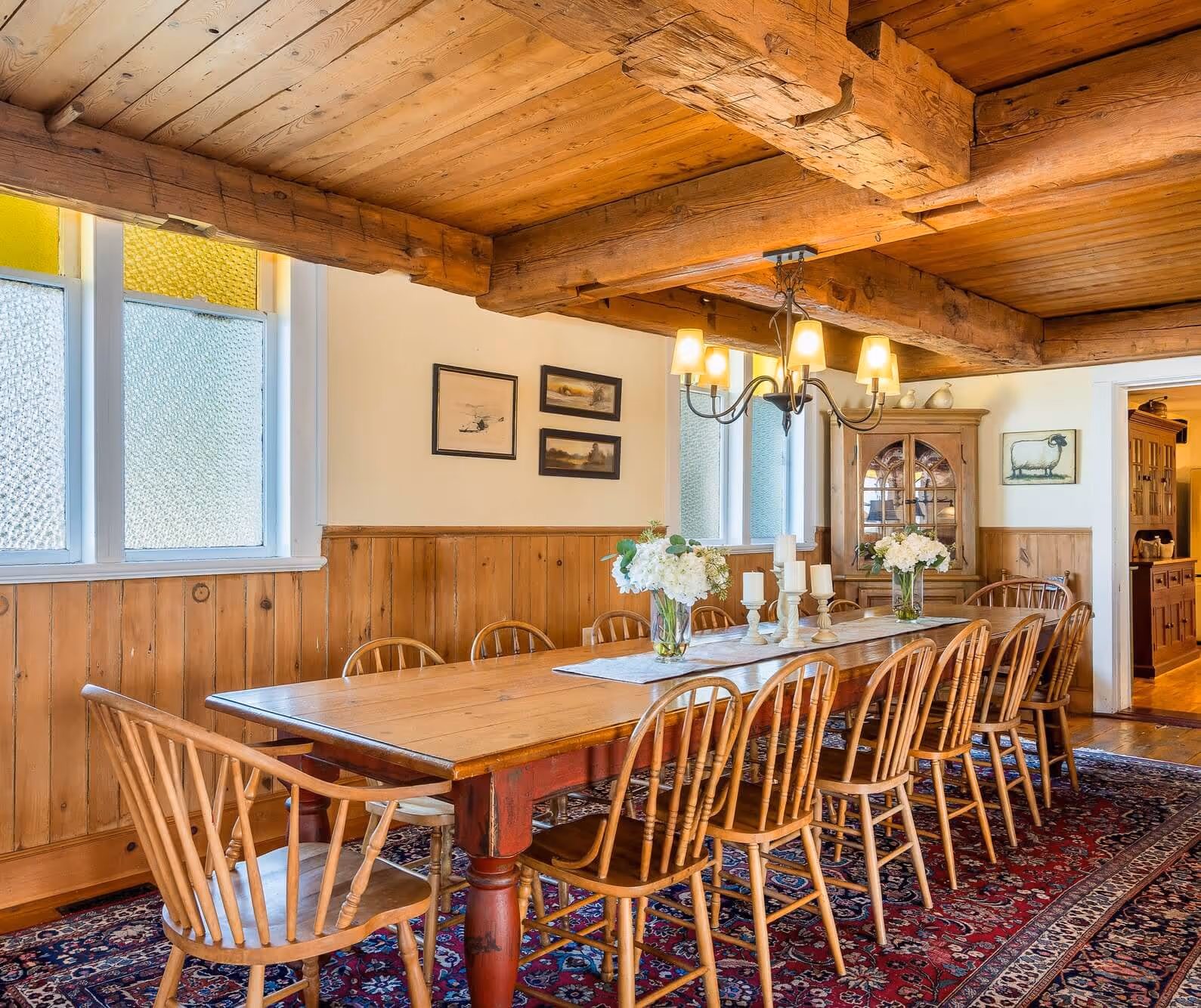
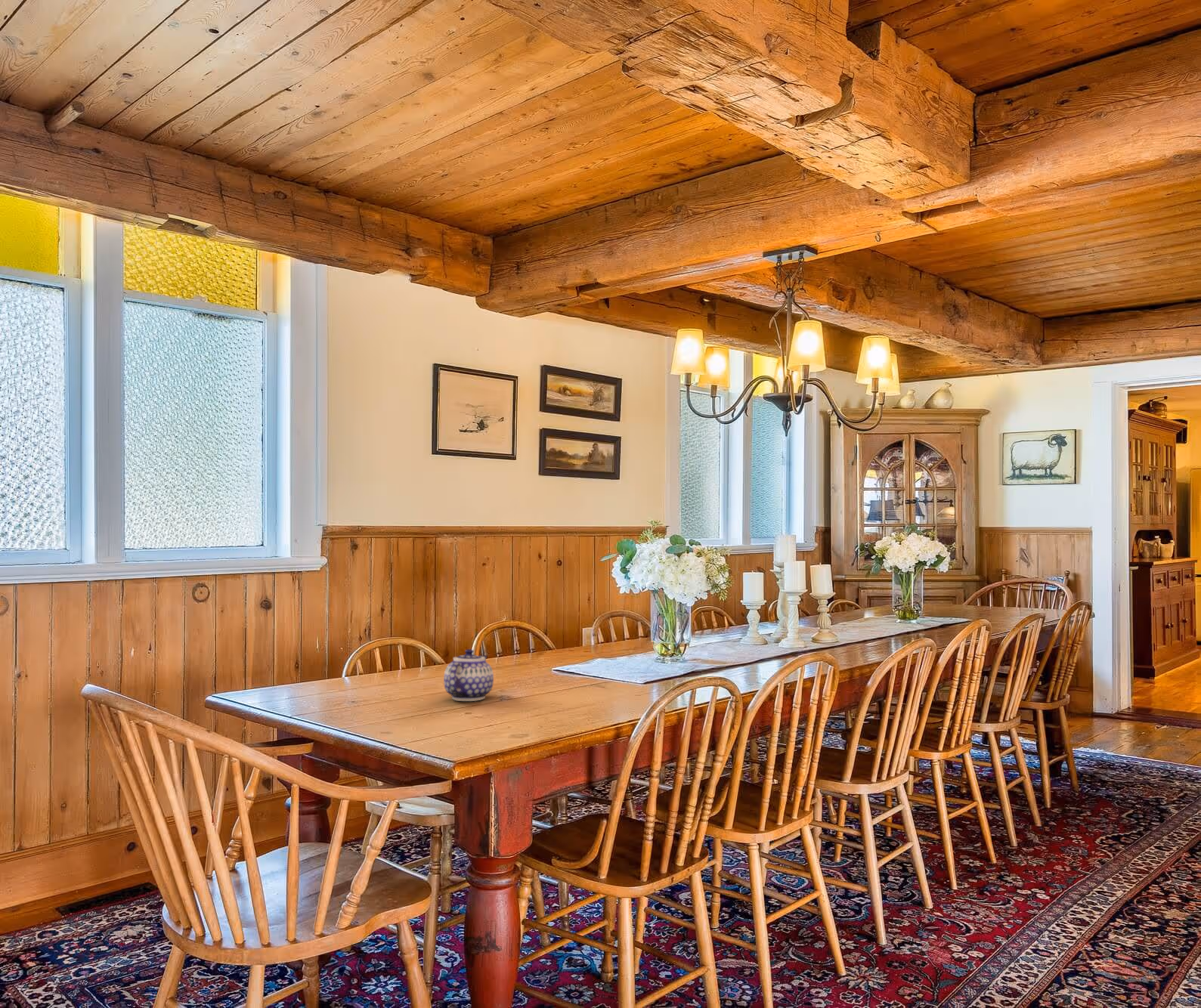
+ teapot [443,648,494,702]
